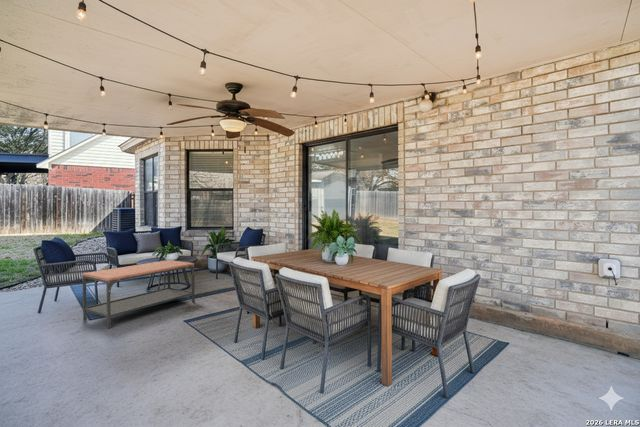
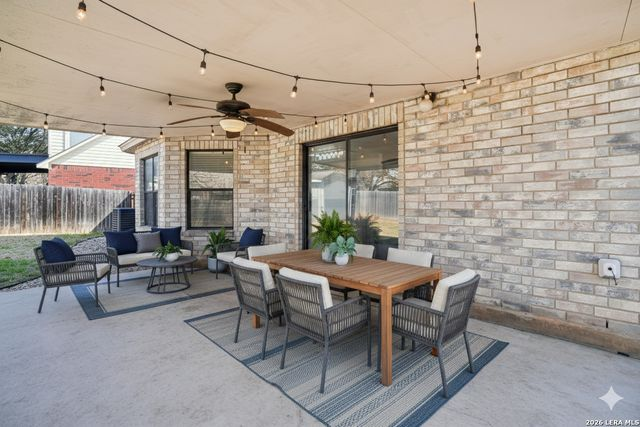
- coffee table [81,259,196,329]
